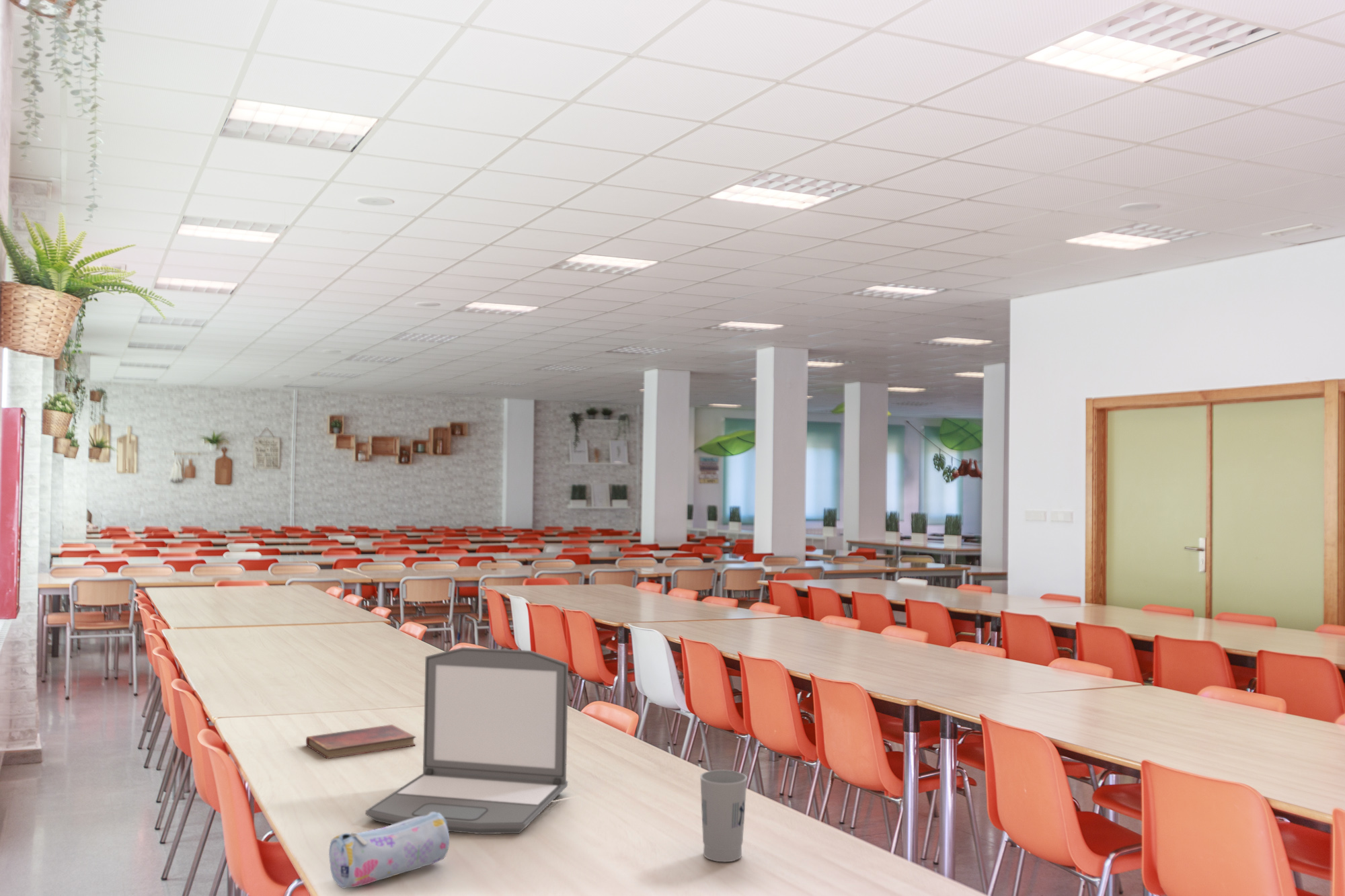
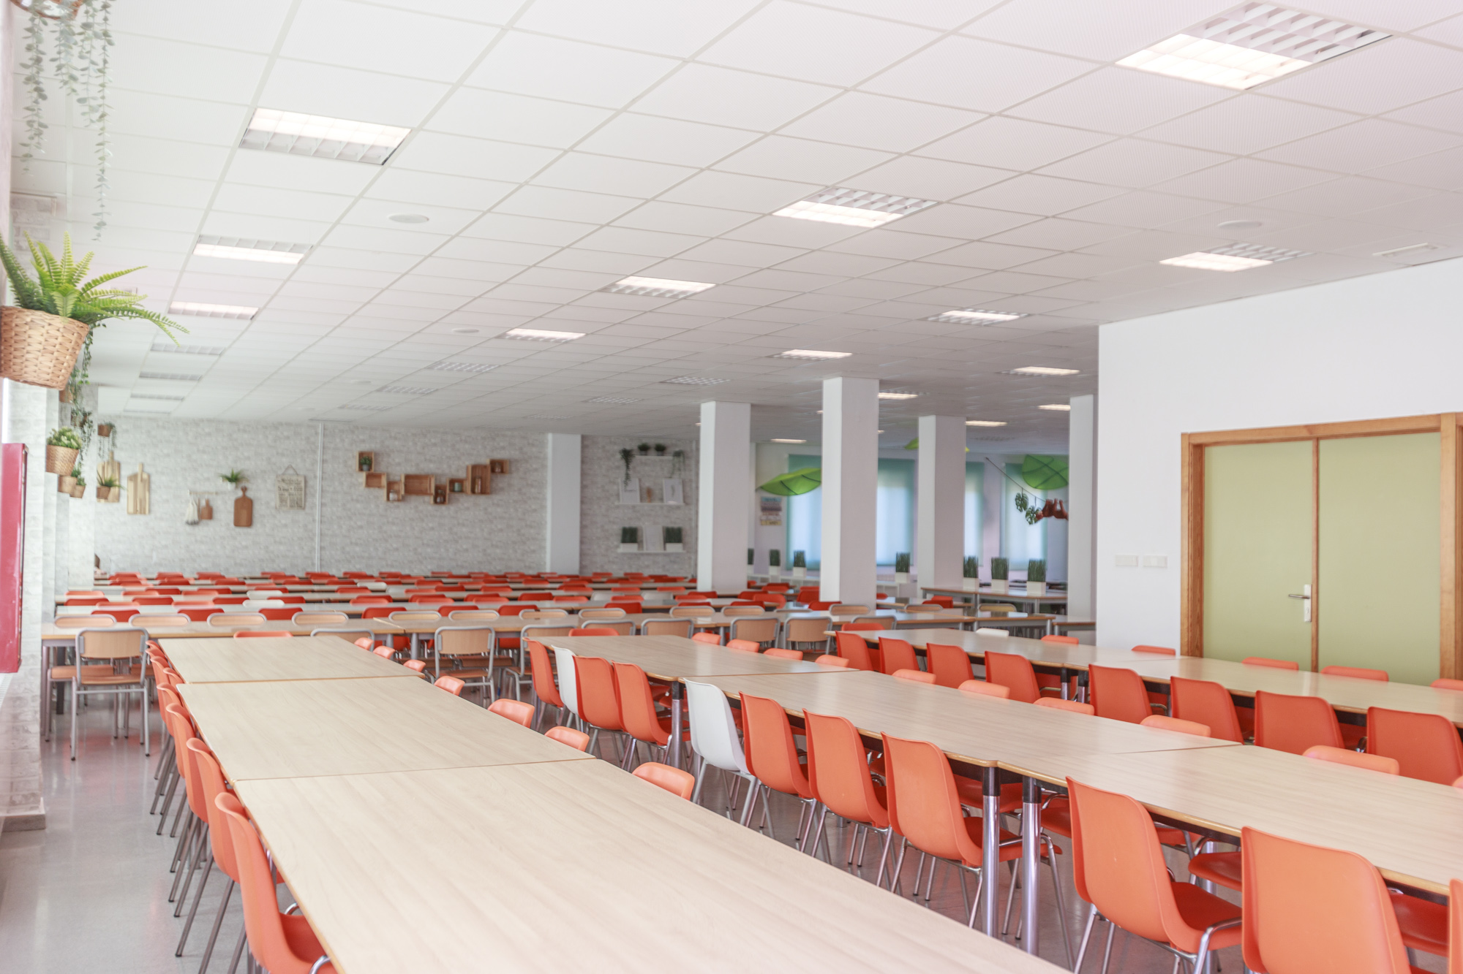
- cup [699,769,748,862]
- laptop [365,647,569,835]
- diary [305,724,416,760]
- pencil case [328,812,450,889]
